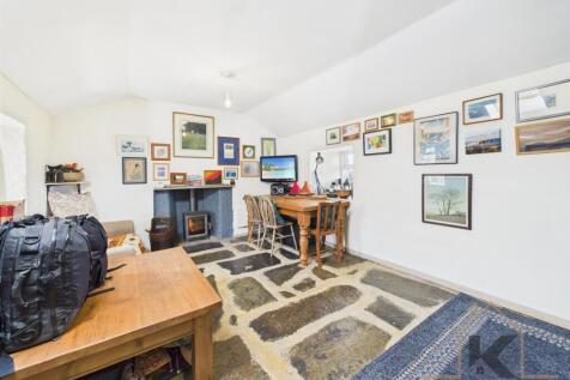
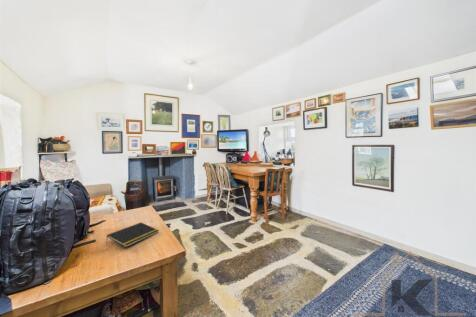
+ notepad [105,222,160,248]
